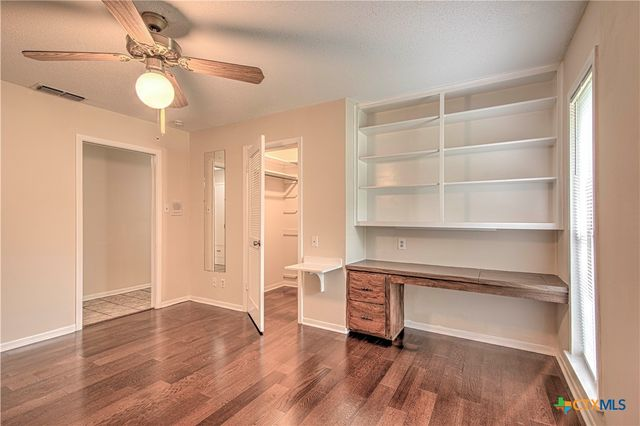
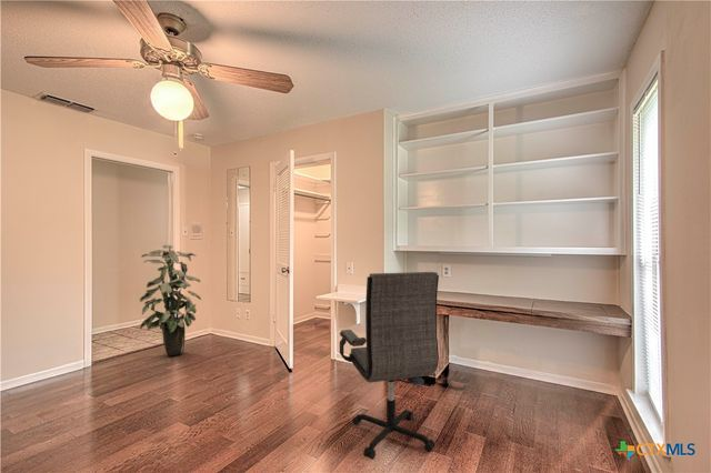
+ indoor plant [139,244,202,358]
+ office chair [339,271,440,461]
